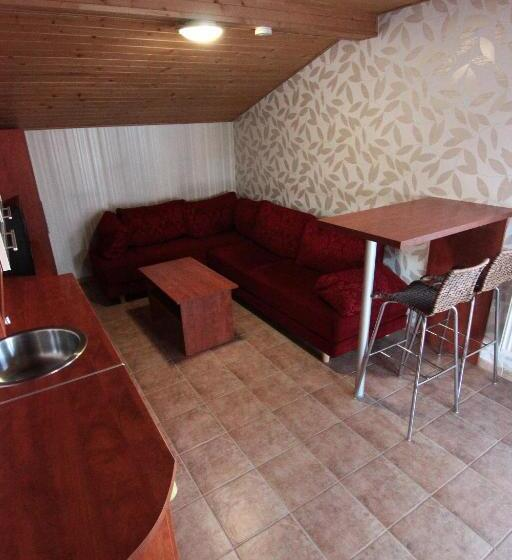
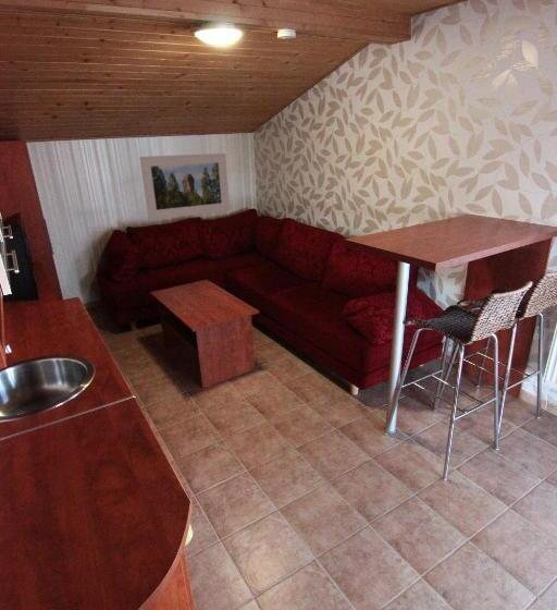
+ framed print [138,152,231,221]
